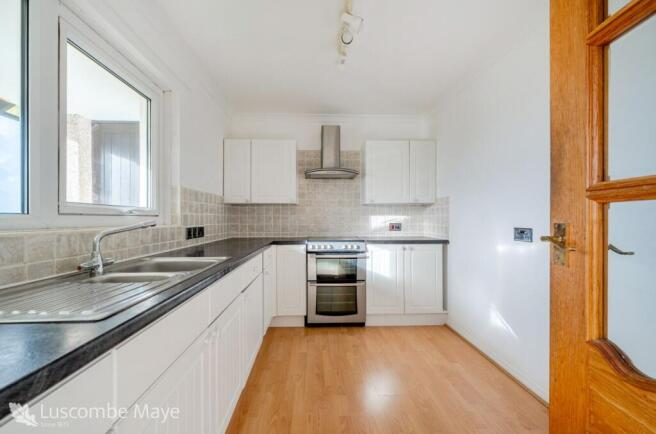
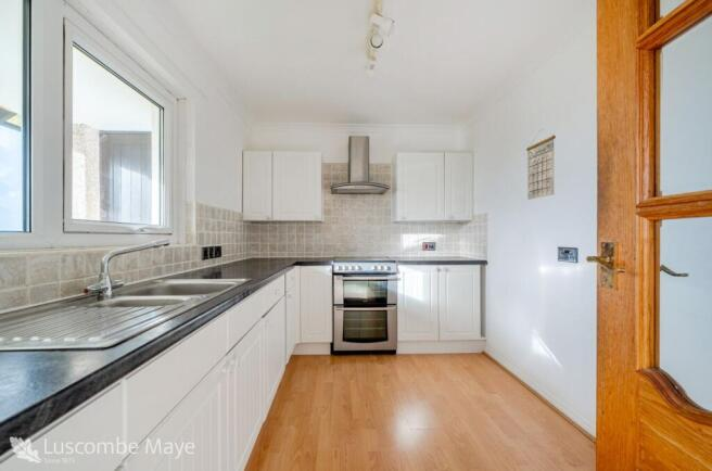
+ calendar [525,128,557,201]
